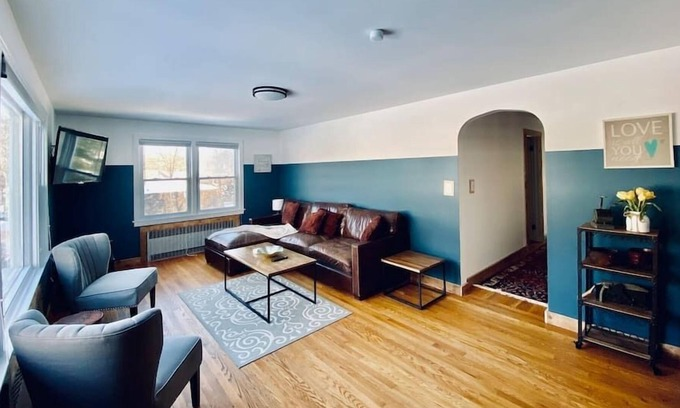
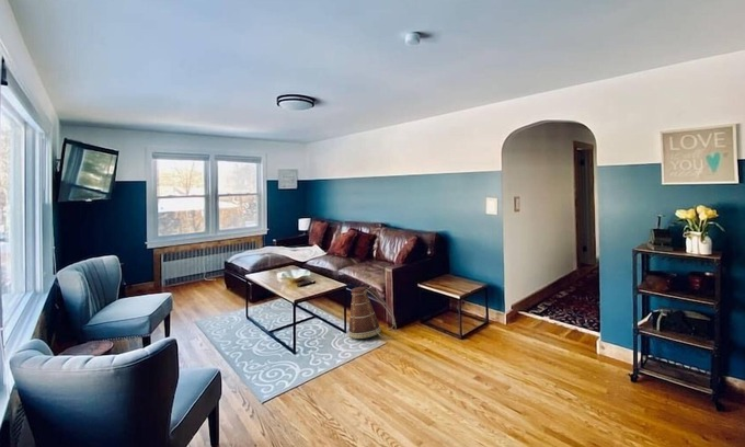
+ basket [347,286,398,340]
